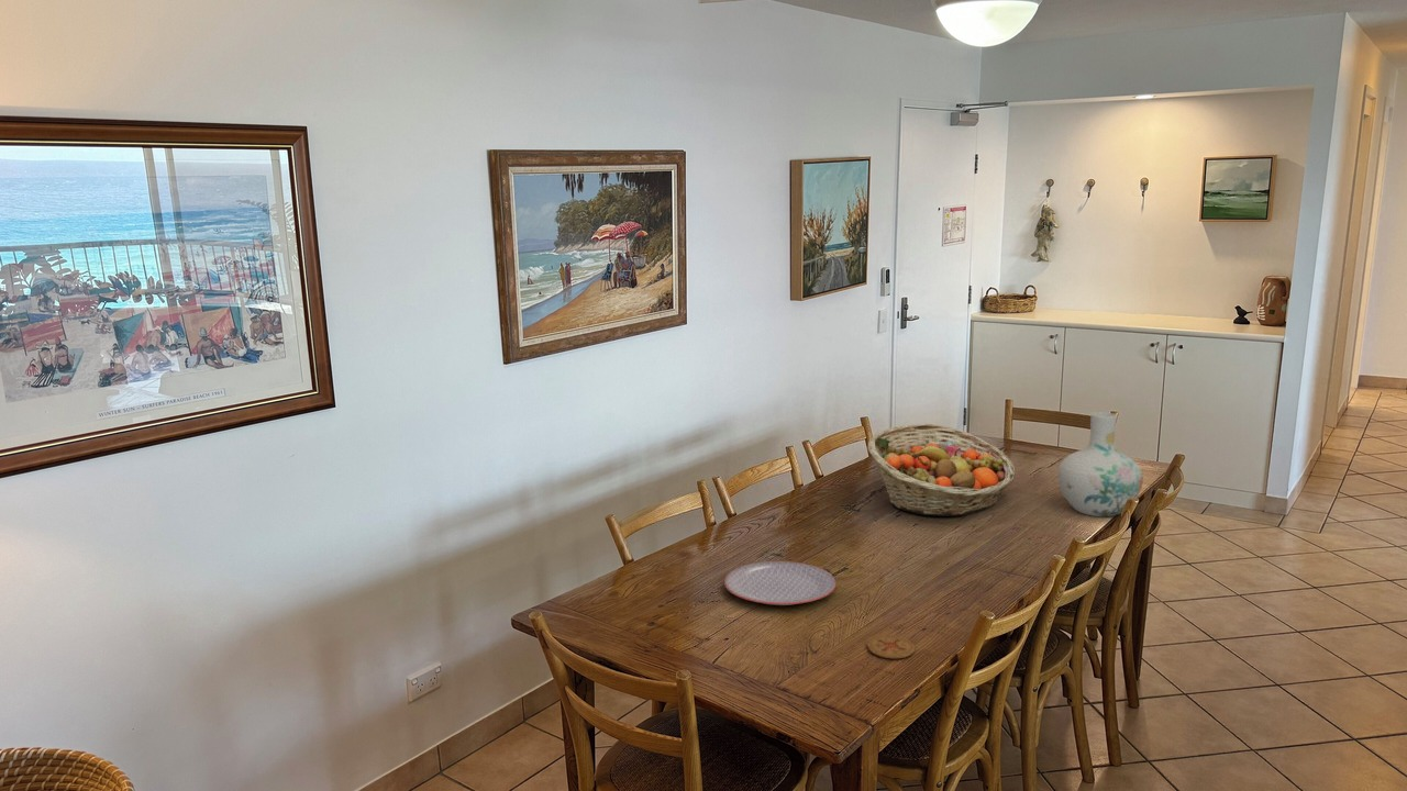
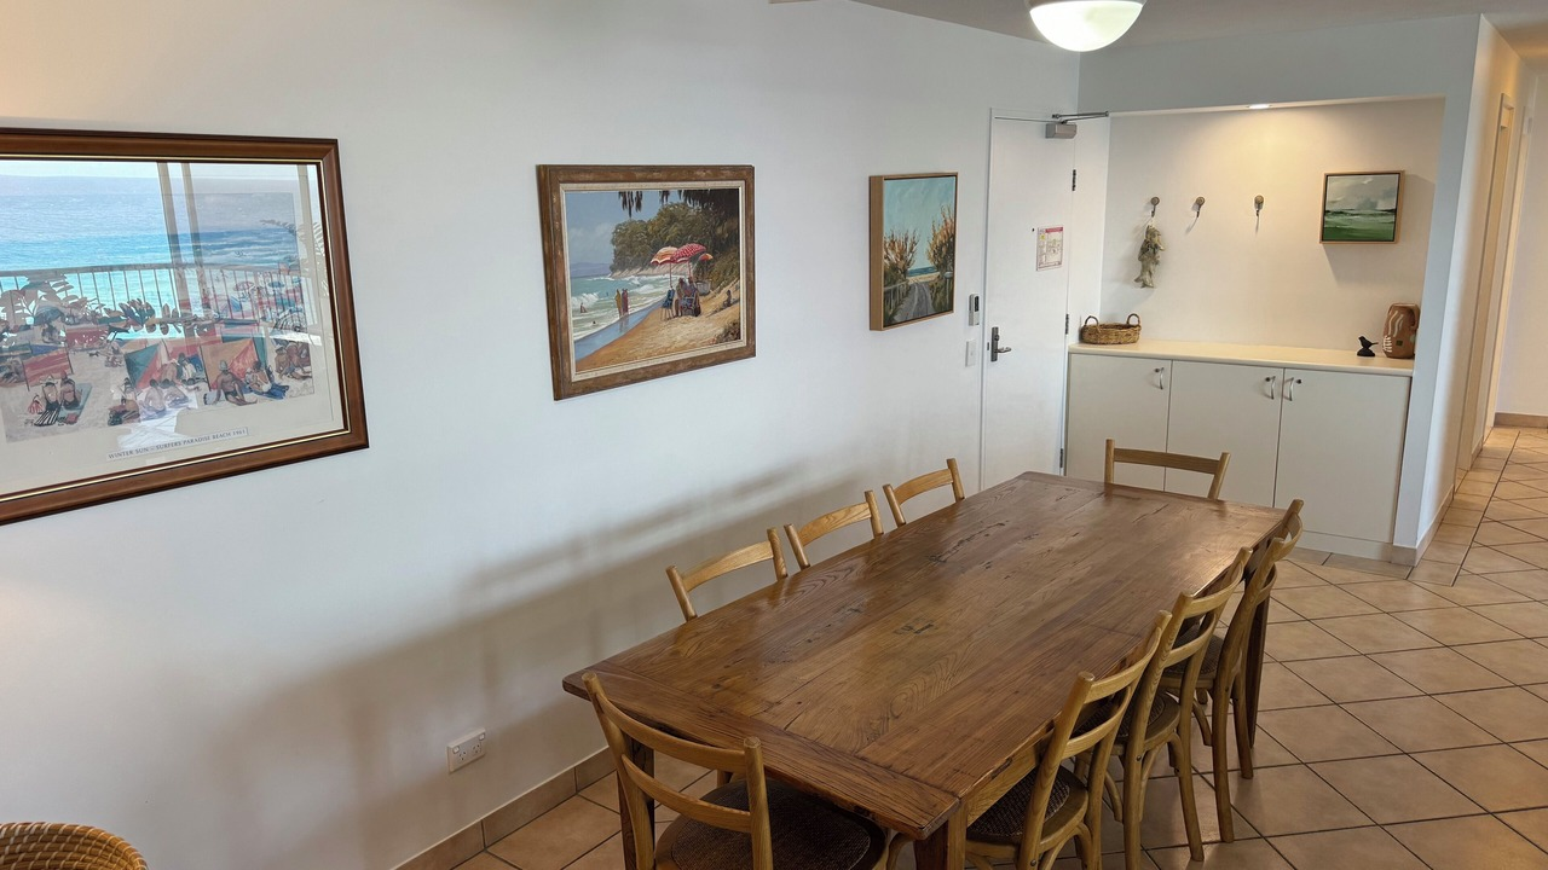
- fruit basket [867,423,1016,517]
- coaster [866,635,916,659]
- vase [1056,411,1144,517]
- plate [723,560,838,606]
